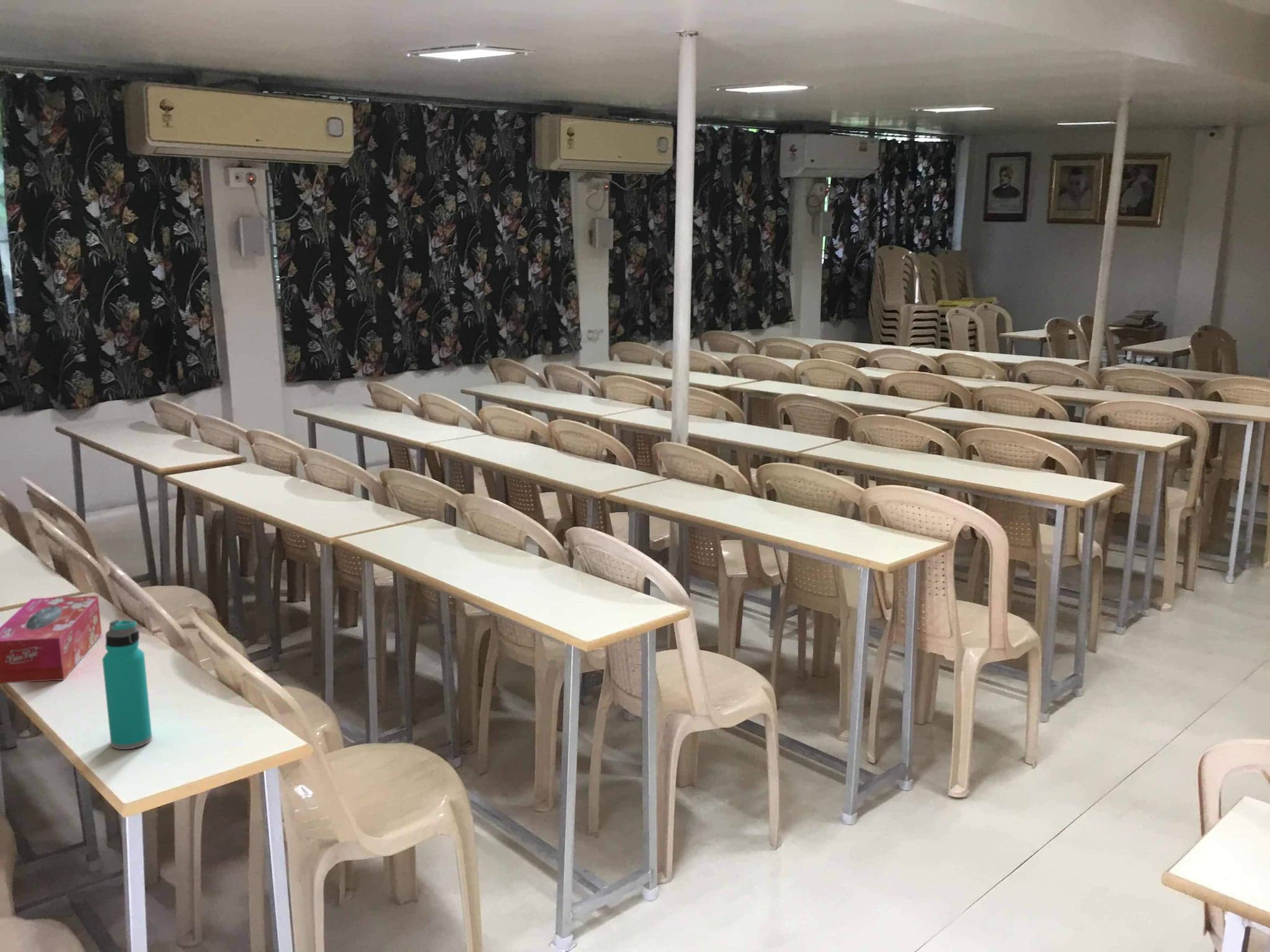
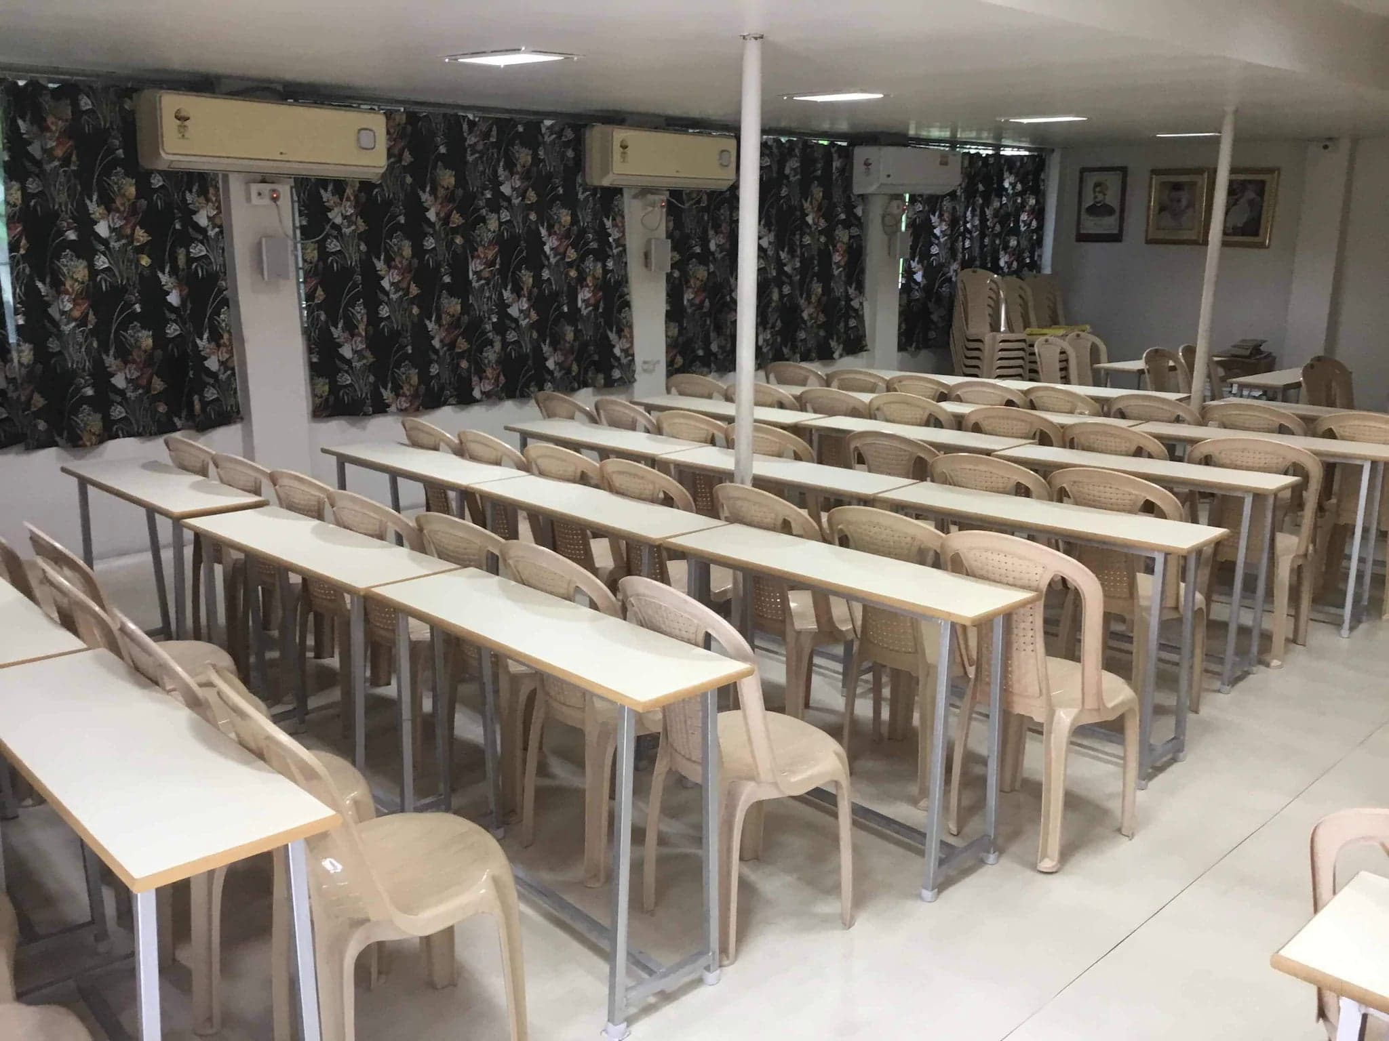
- water bottle [102,619,153,750]
- tissue box [0,595,102,684]
